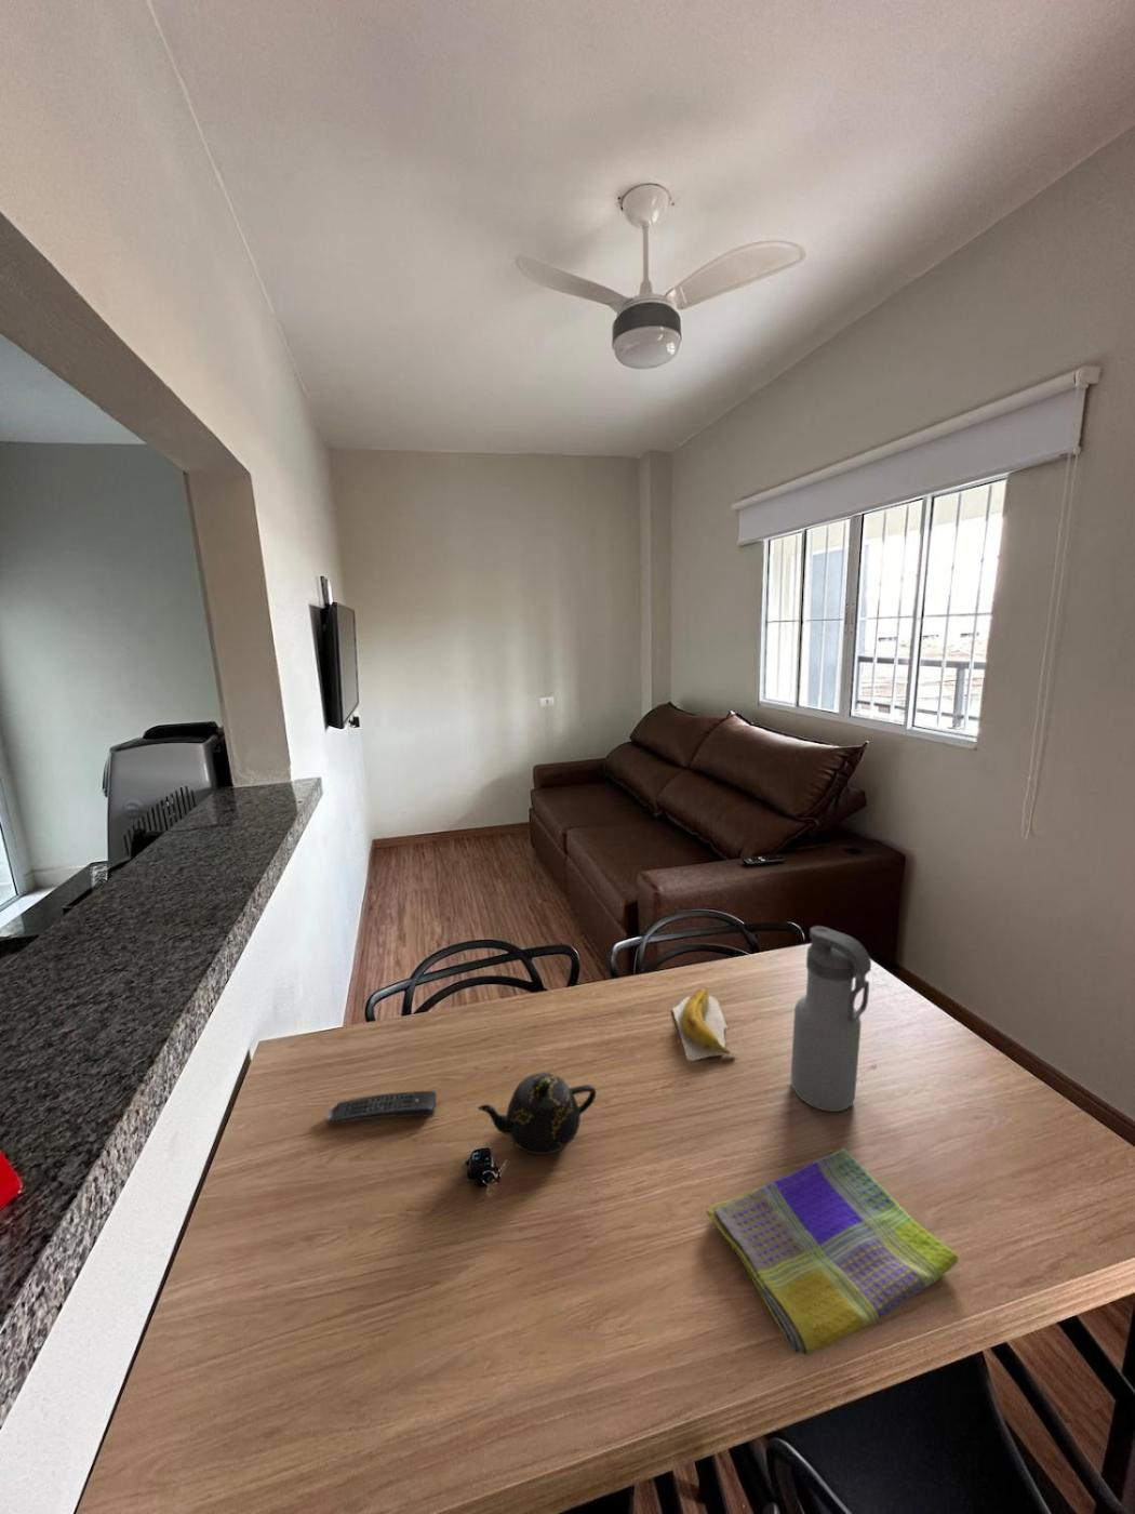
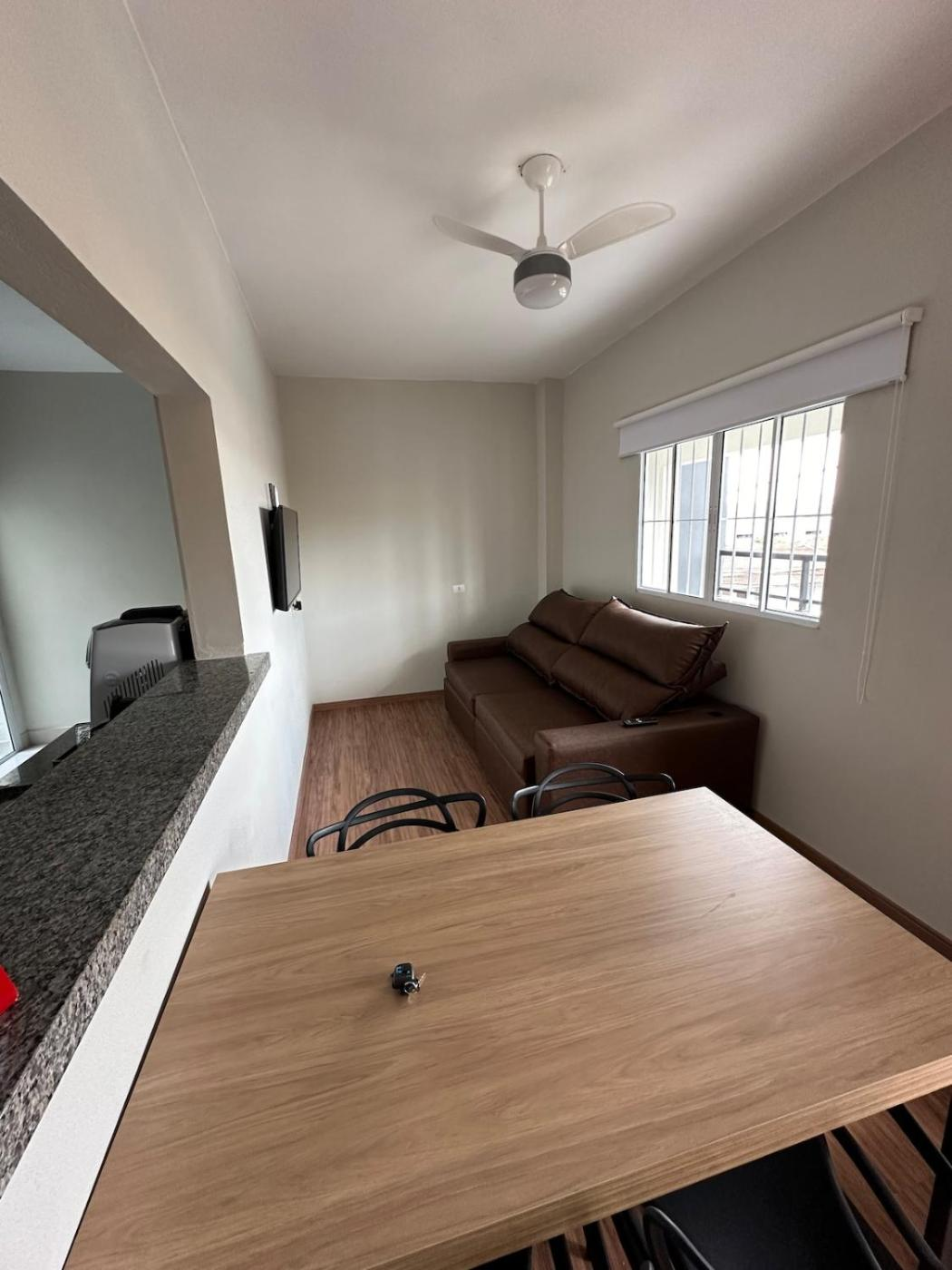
- remote control [324,1090,438,1124]
- water bottle [790,925,873,1112]
- banana [671,986,738,1062]
- dish towel [705,1147,959,1357]
- teapot [477,1072,596,1155]
